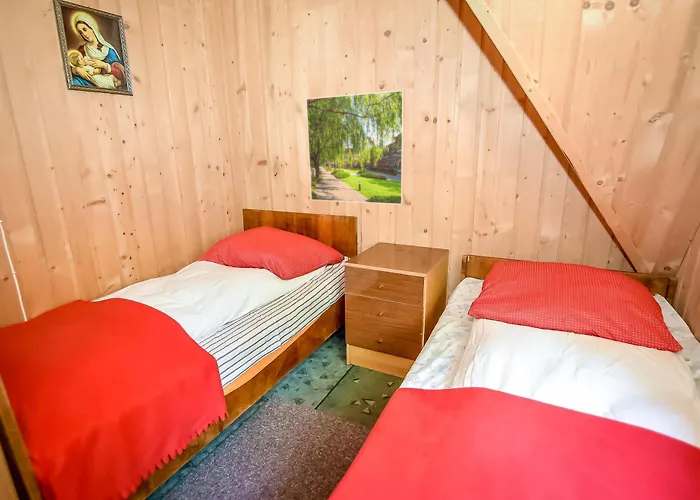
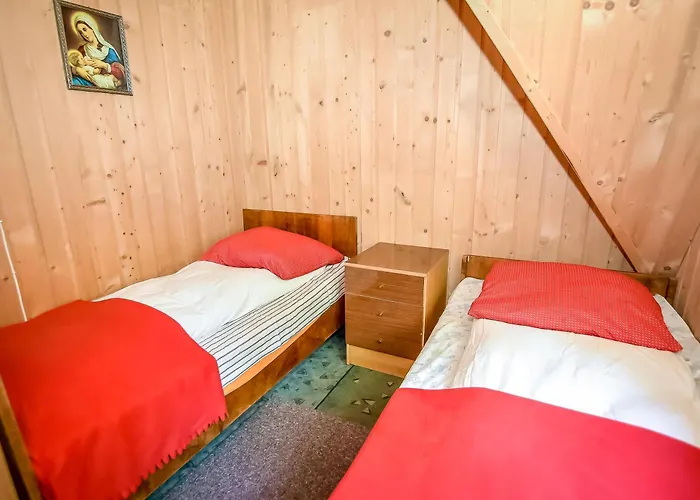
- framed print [305,89,406,206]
